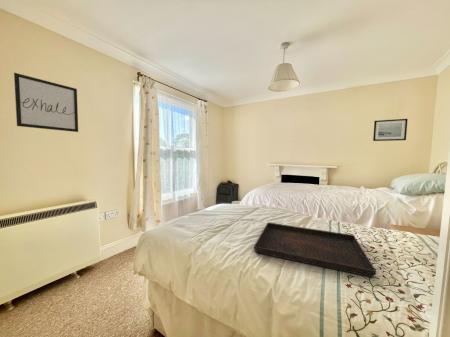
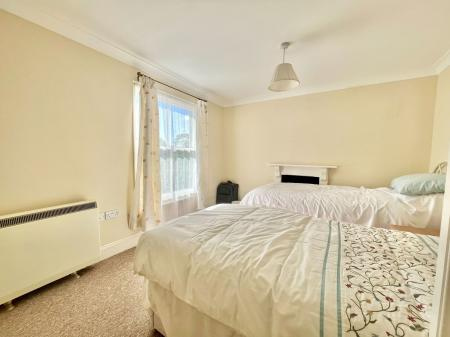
- wall art [372,118,409,142]
- wall art [13,72,79,133]
- serving tray [253,222,377,278]
